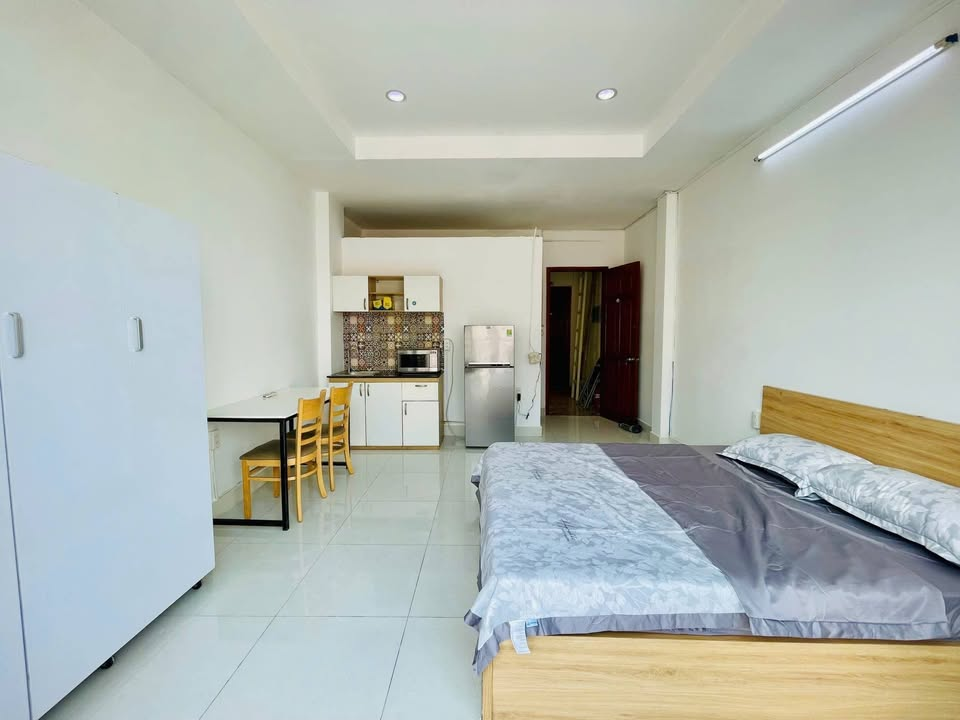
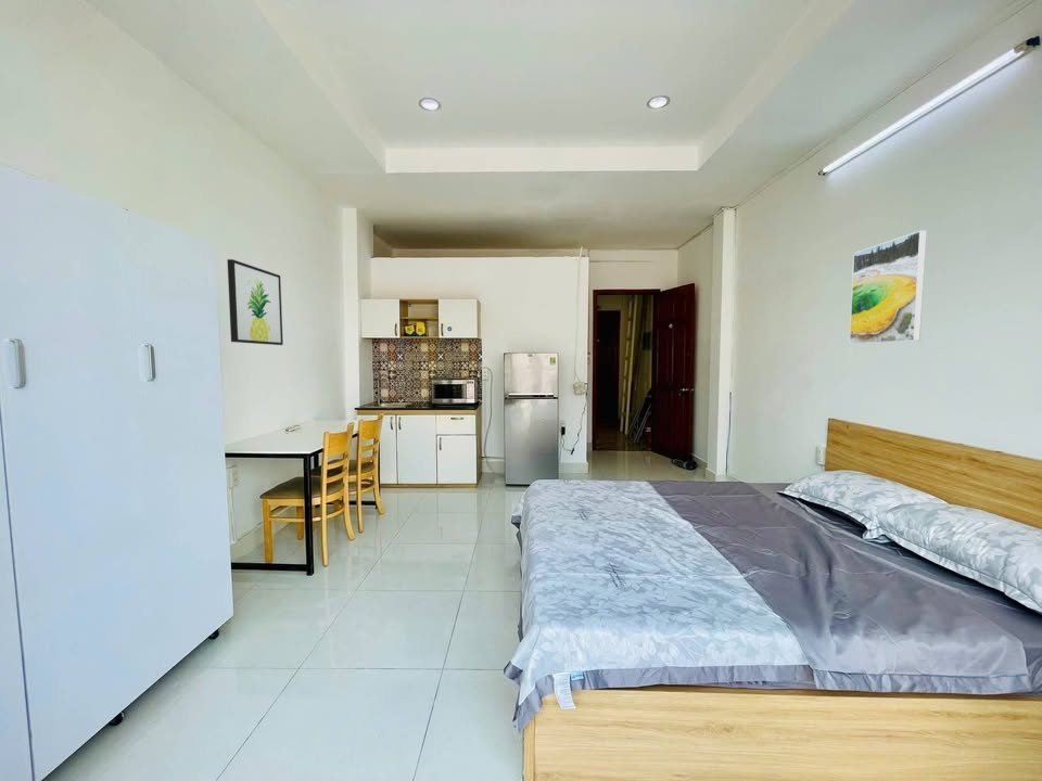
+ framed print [848,230,927,345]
+ wall art [226,258,284,346]
